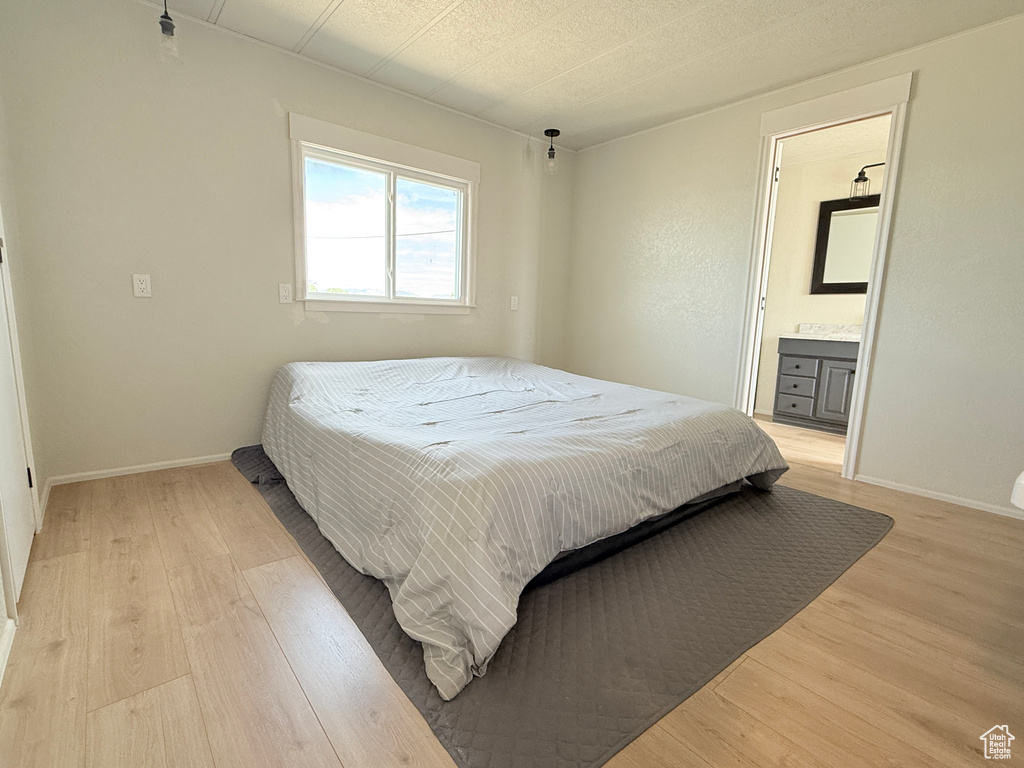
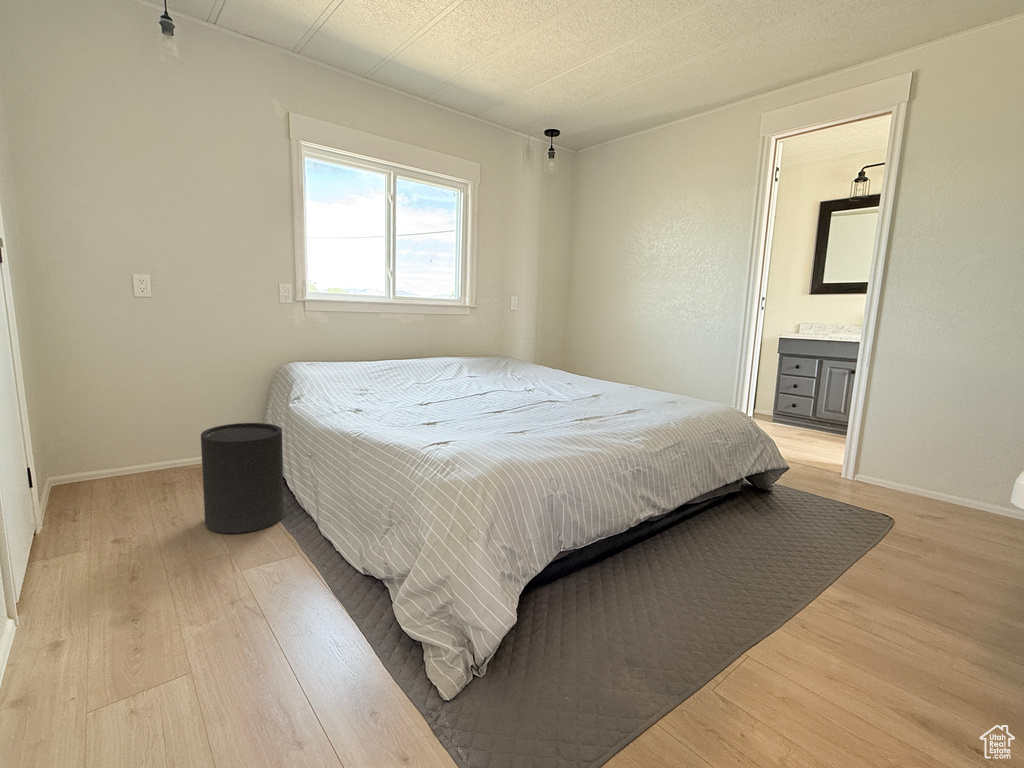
+ trash can [200,422,285,534]
